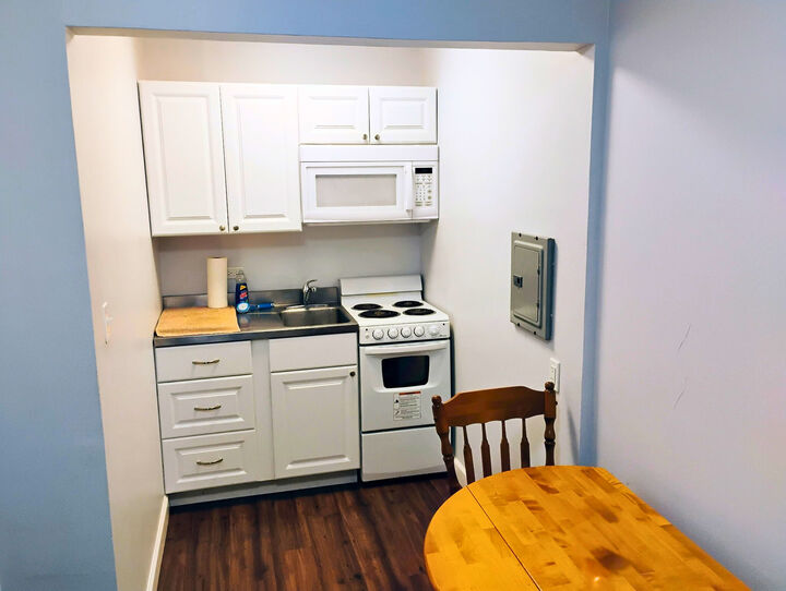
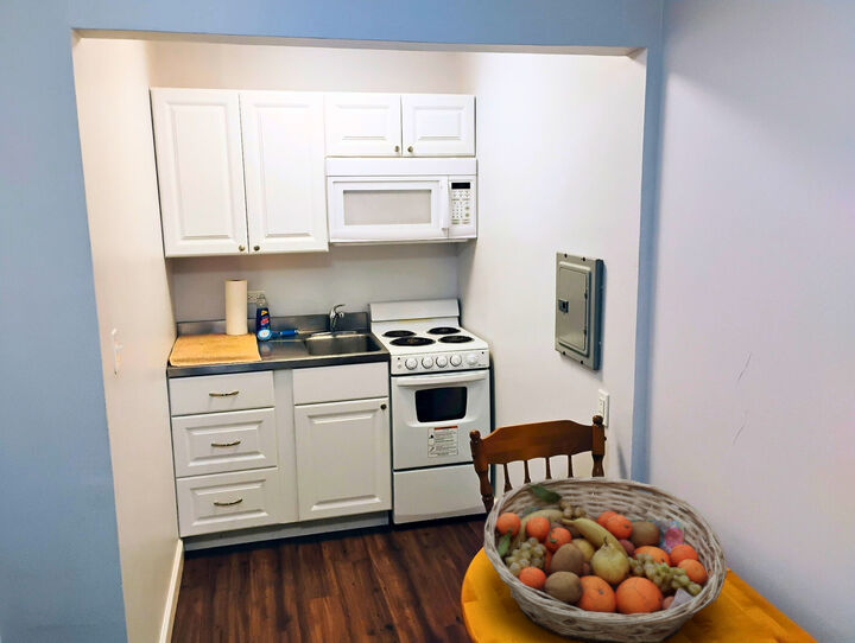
+ fruit basket [482,476,728,643]
